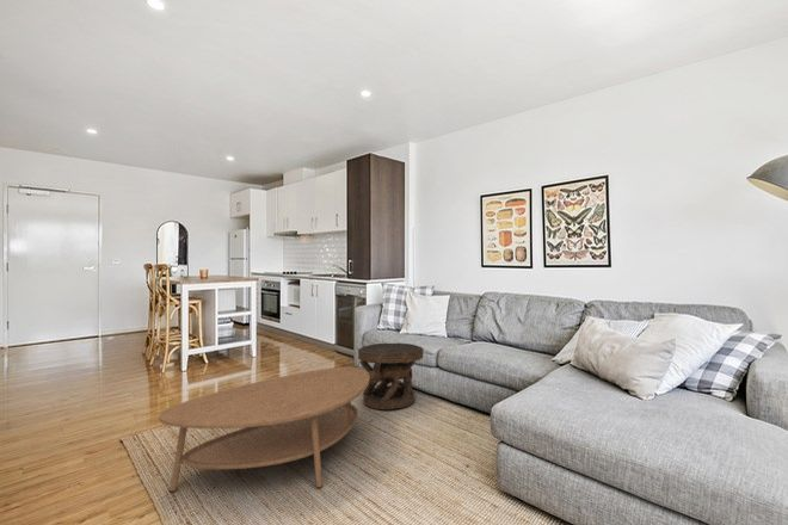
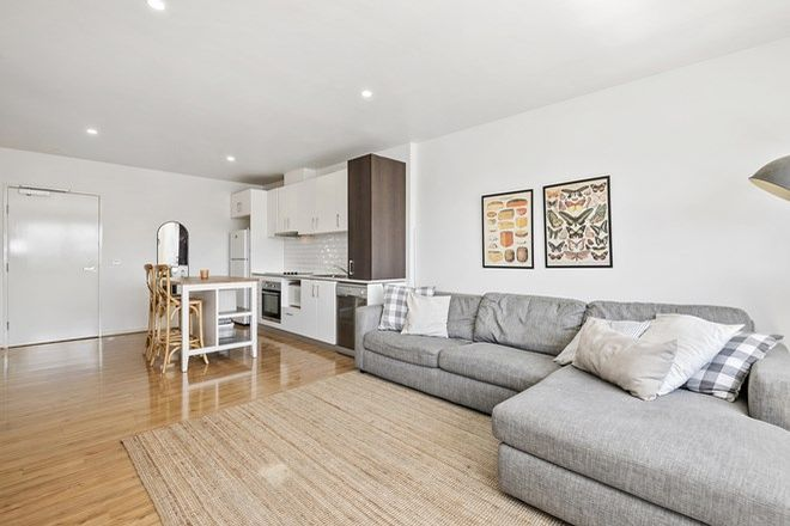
- side table [357,342,425,410]
- coffee table [158,366,370,493]
